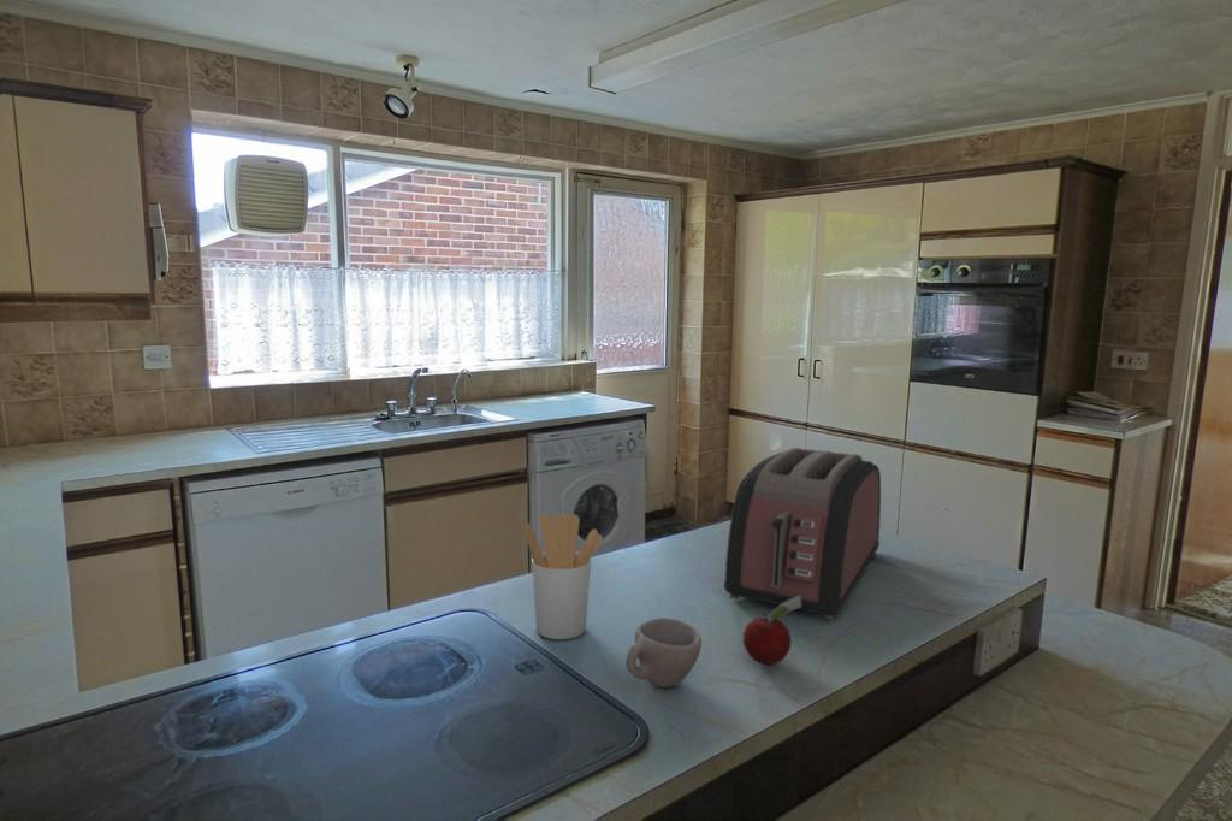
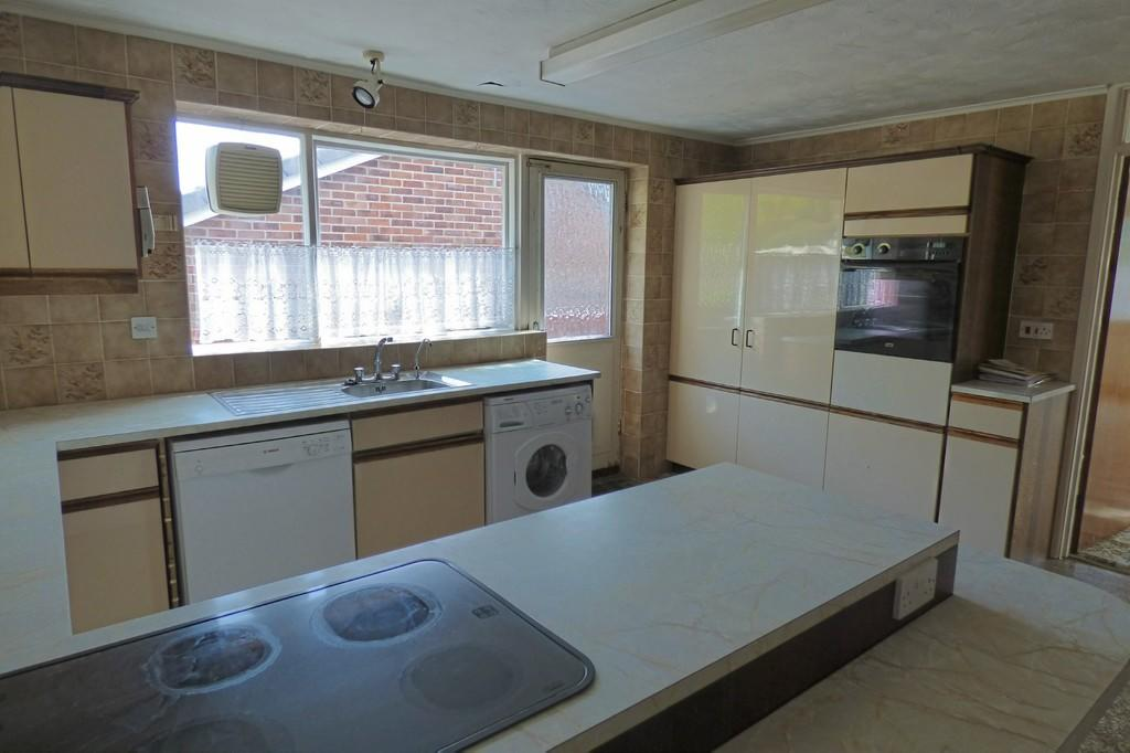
- fruit [742,596,801,666]
- cup [624,616,703,689]
- toaster [723,447,882,621]
- utensil holder [525,512,604,640]
